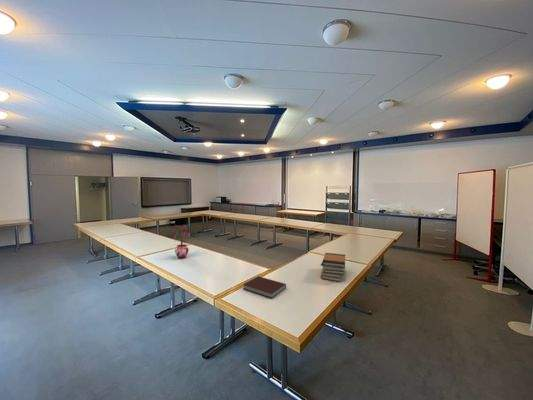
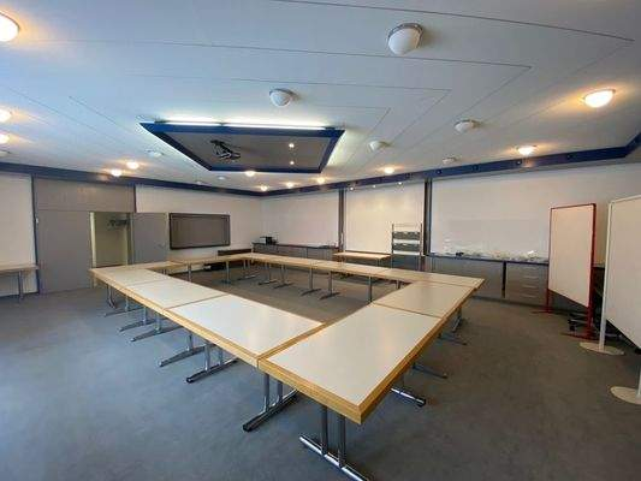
- book stack [320,252,346,283]
- potted plant [173,224,192,259]
- notebook [242,275,287,299]
